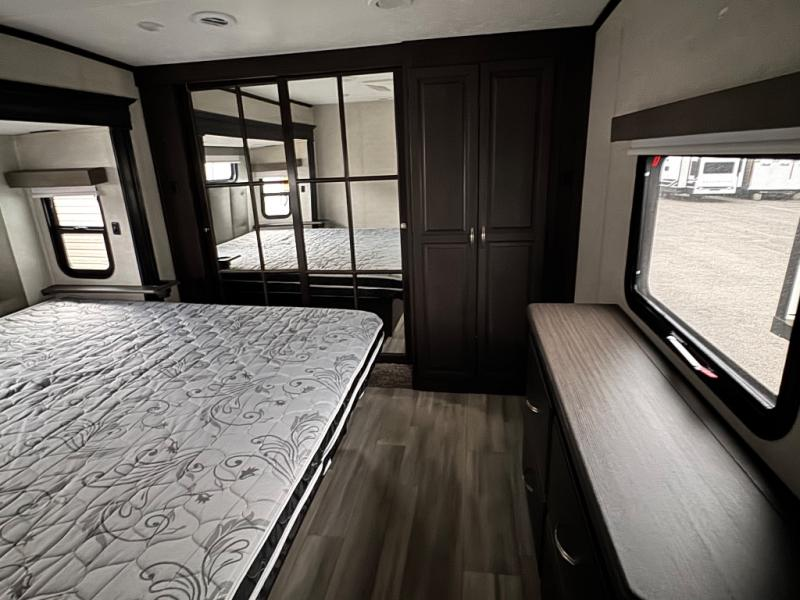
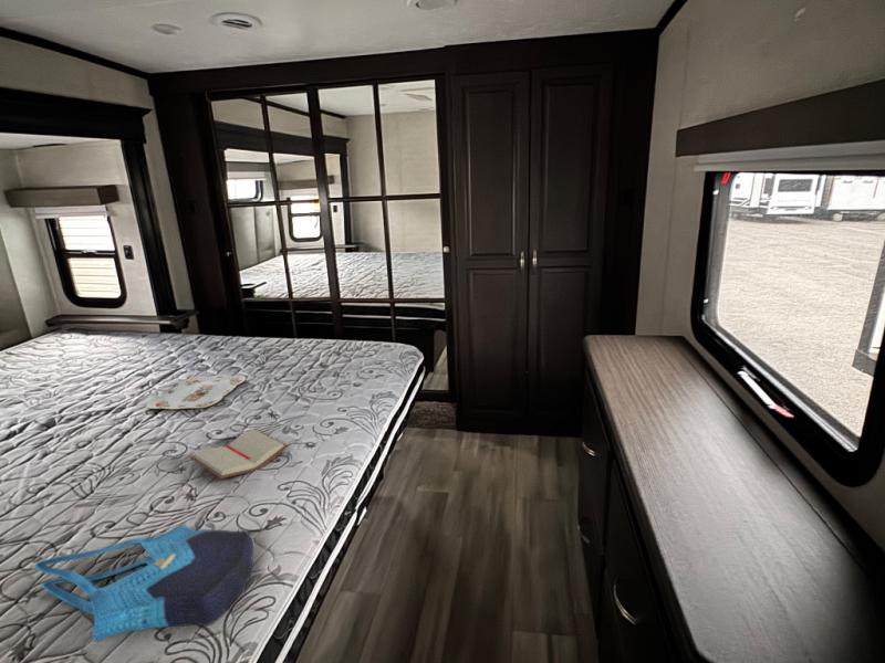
+ paperback book [189,428,289,480]
+ tote bag [33,523,254,643]
+ serving tray [146,373,247,410]
